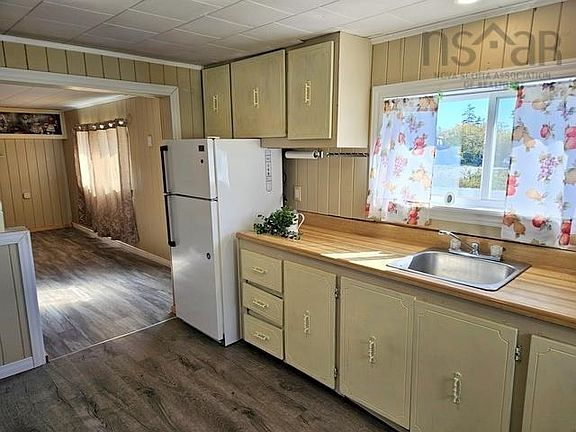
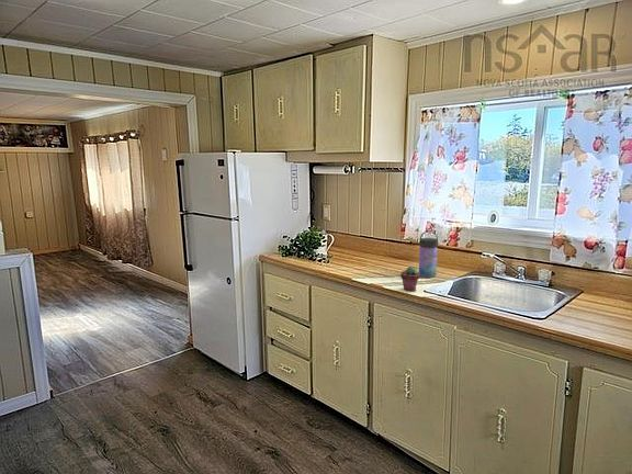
+ potted succulent [399,266,420,293]
+ water bottle [418,229,439,279]
